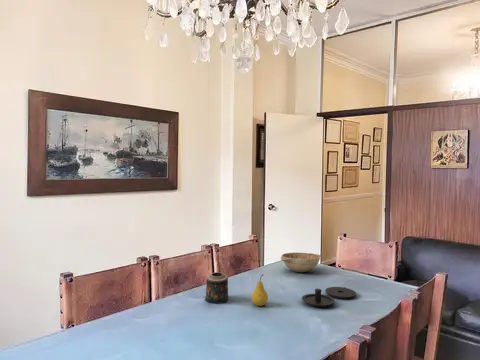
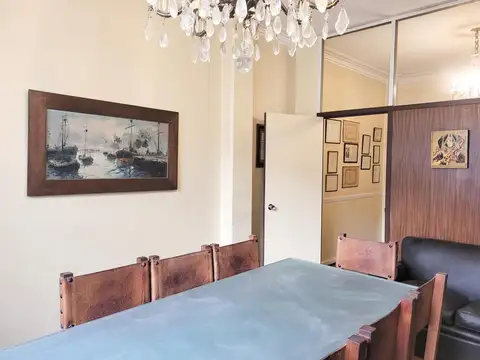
- decorative bowl [280,252,322,273]
- candle [202,271,229,305]
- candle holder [301,286,357,308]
- fruit [250,273,269,307]
